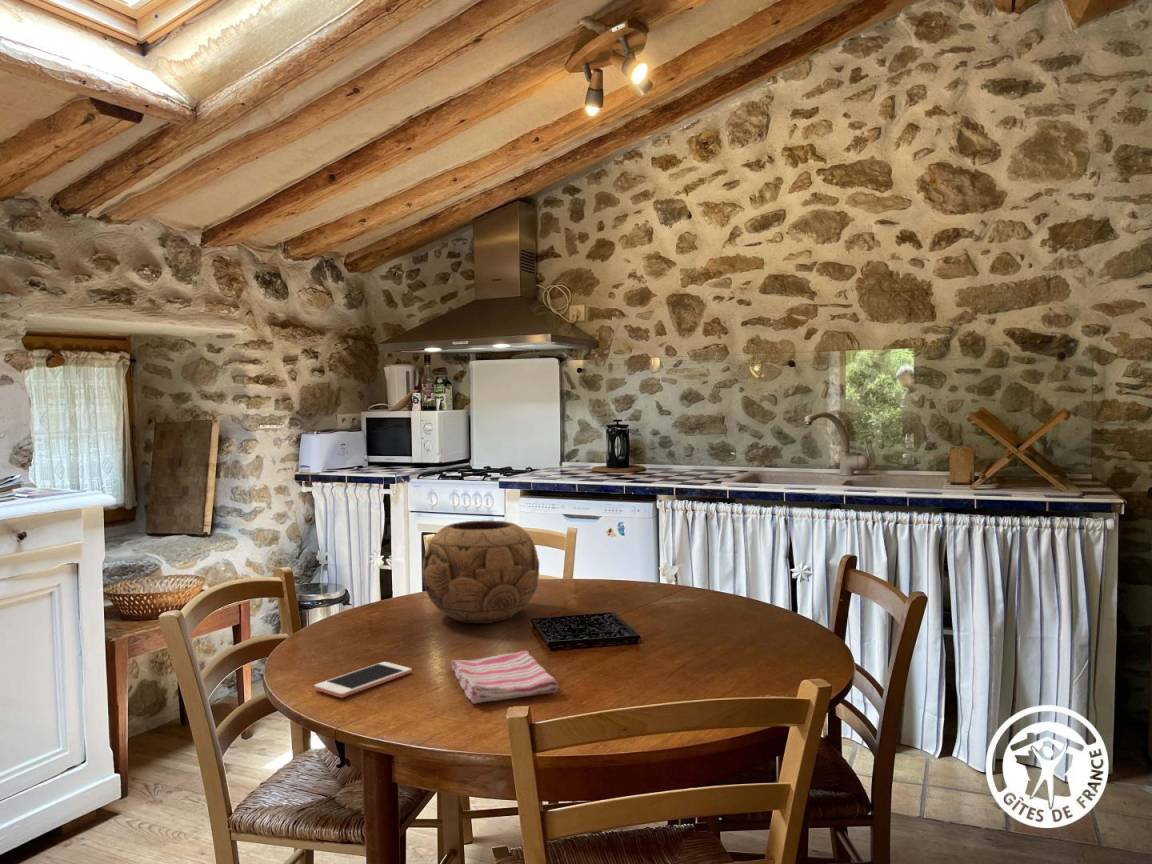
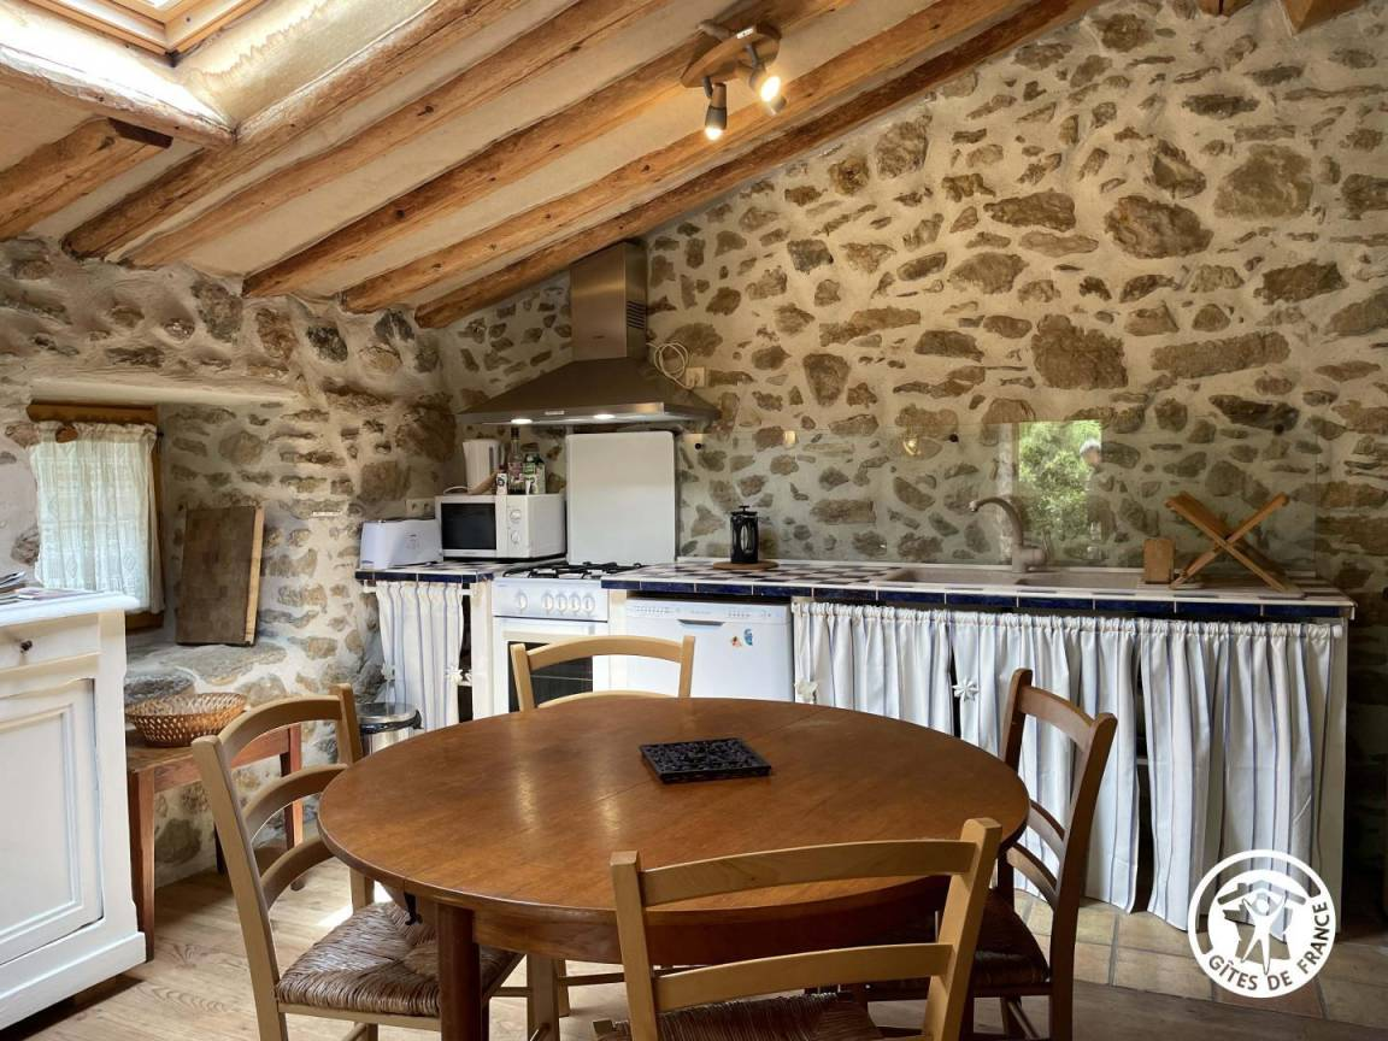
- decorative bowl [421,520,540,624]
- cell phone [313,661,413,699]
- dish towel [450,650,559,705]
